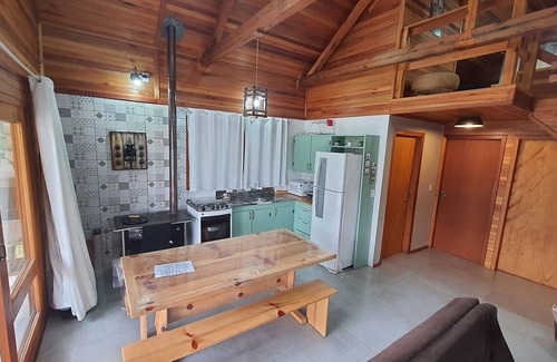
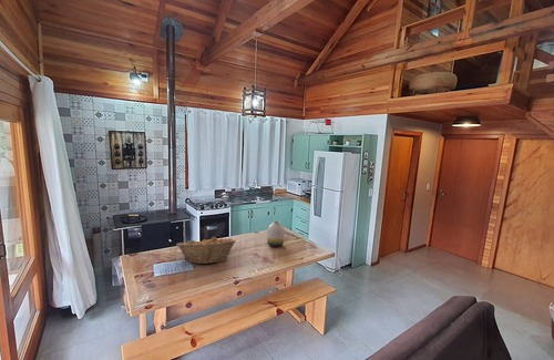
+ fruit basket [175,236,237,265]
+ vase [266,220,286,248]
